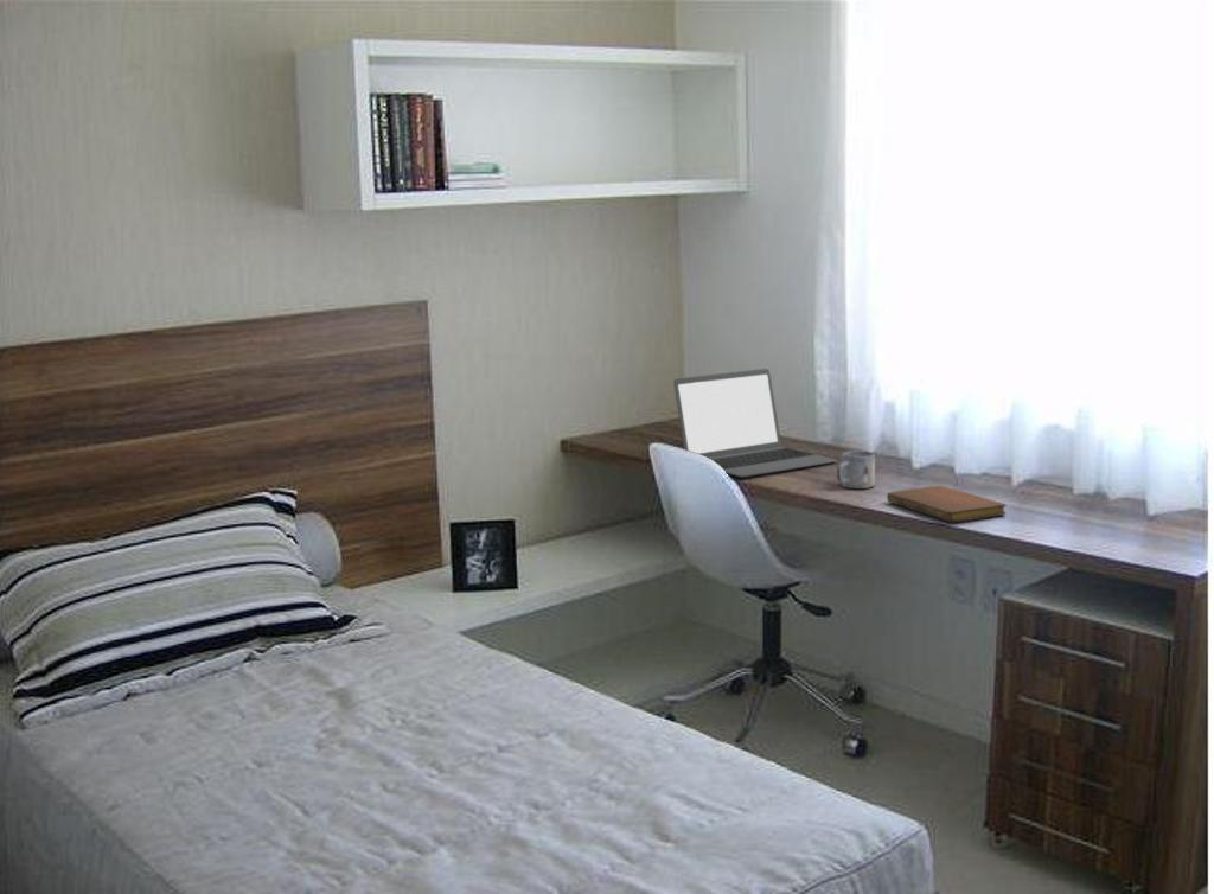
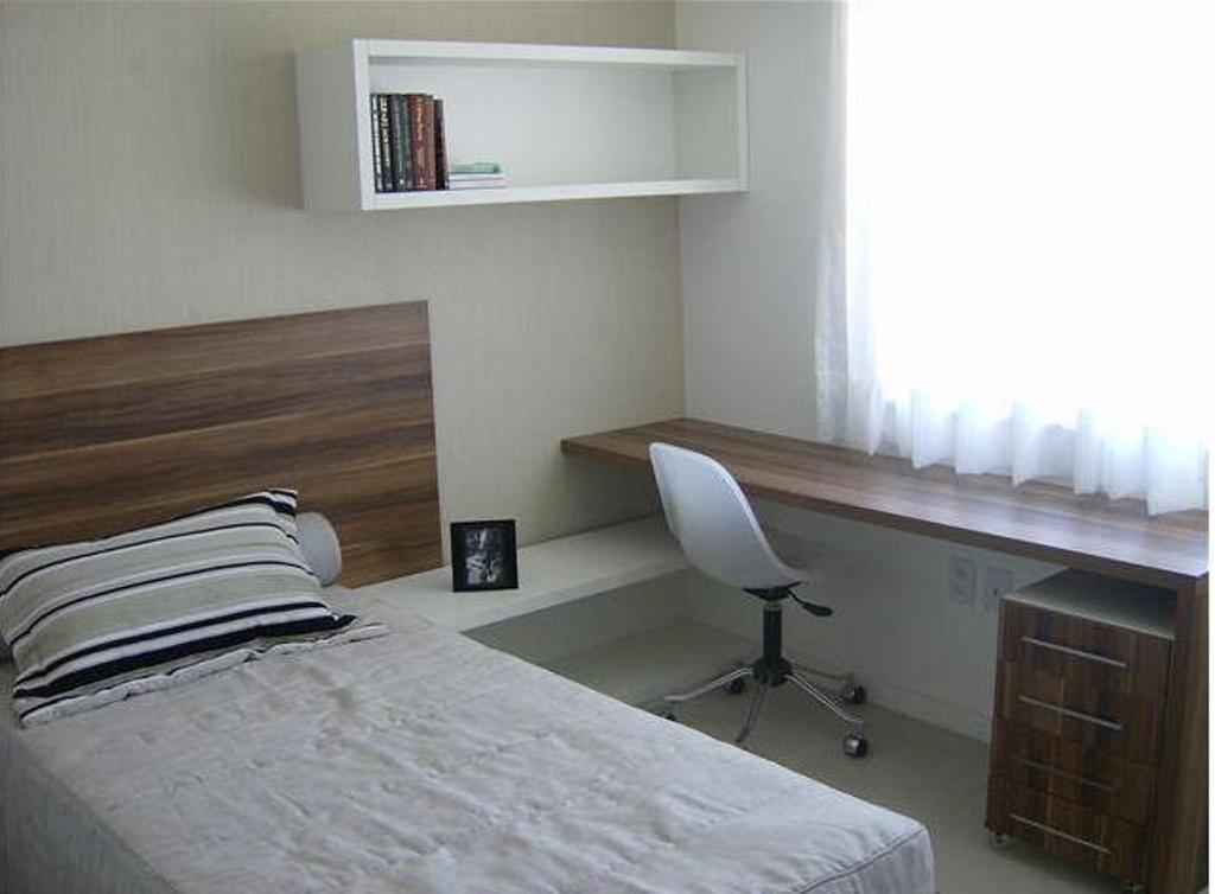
- notebook [886,485,1008,523]
- laptop [672,368,838,479]
- mug [836,449,876,490]
